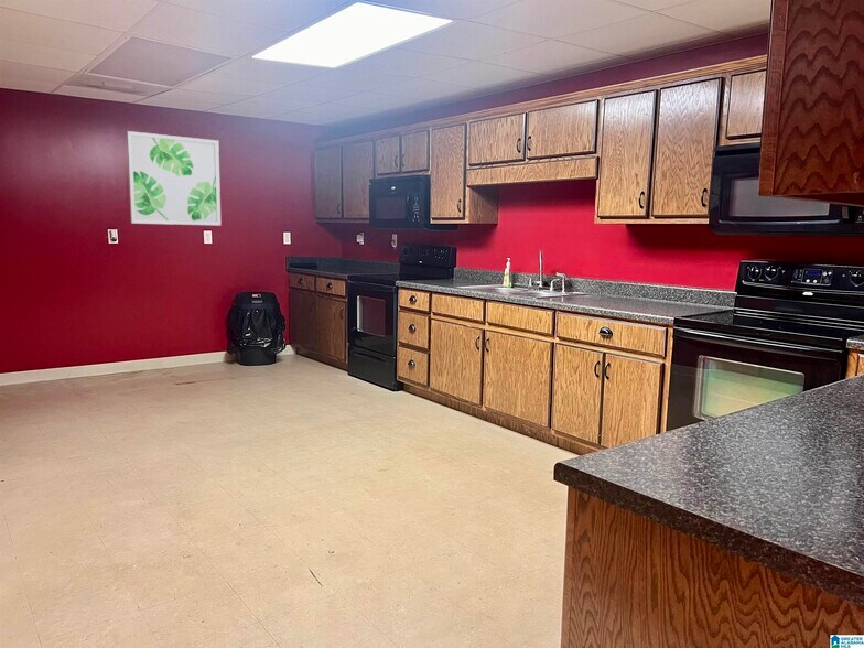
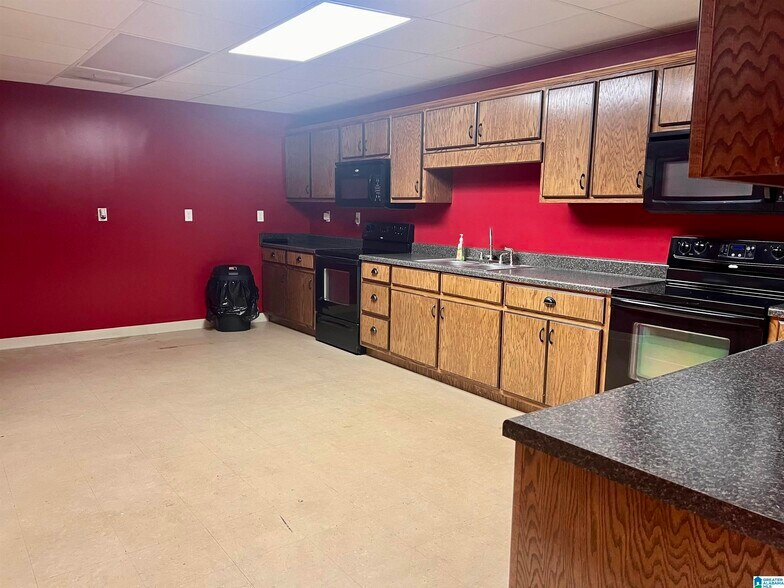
- wall art [126,130,222,226]
